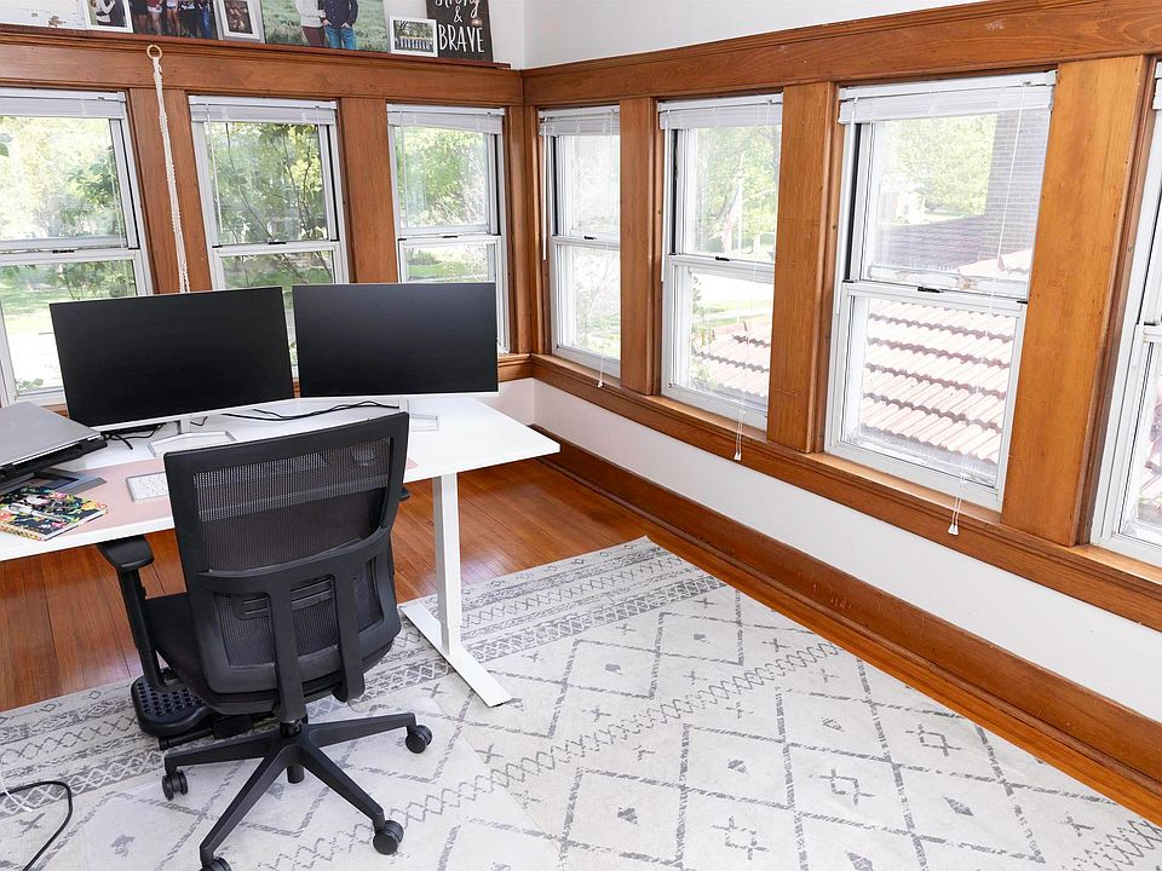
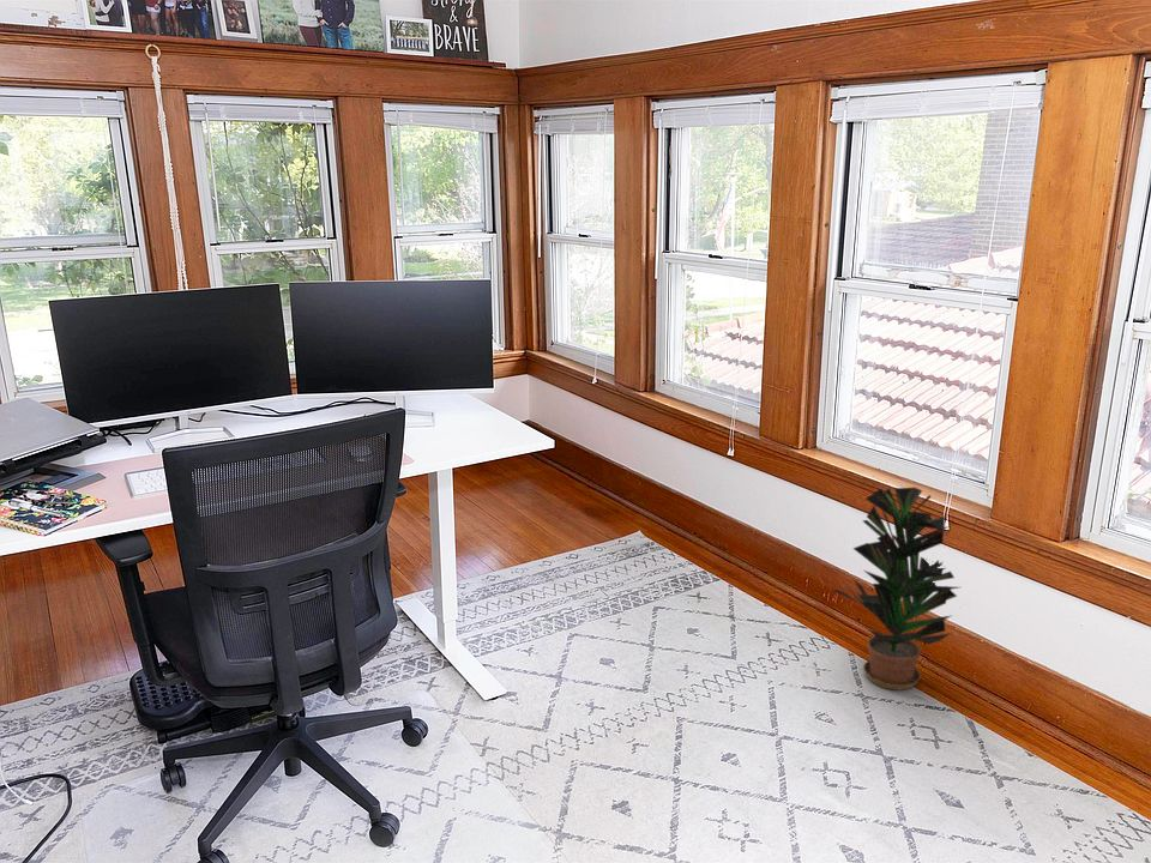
+ potted plant [832,487,960,690]
